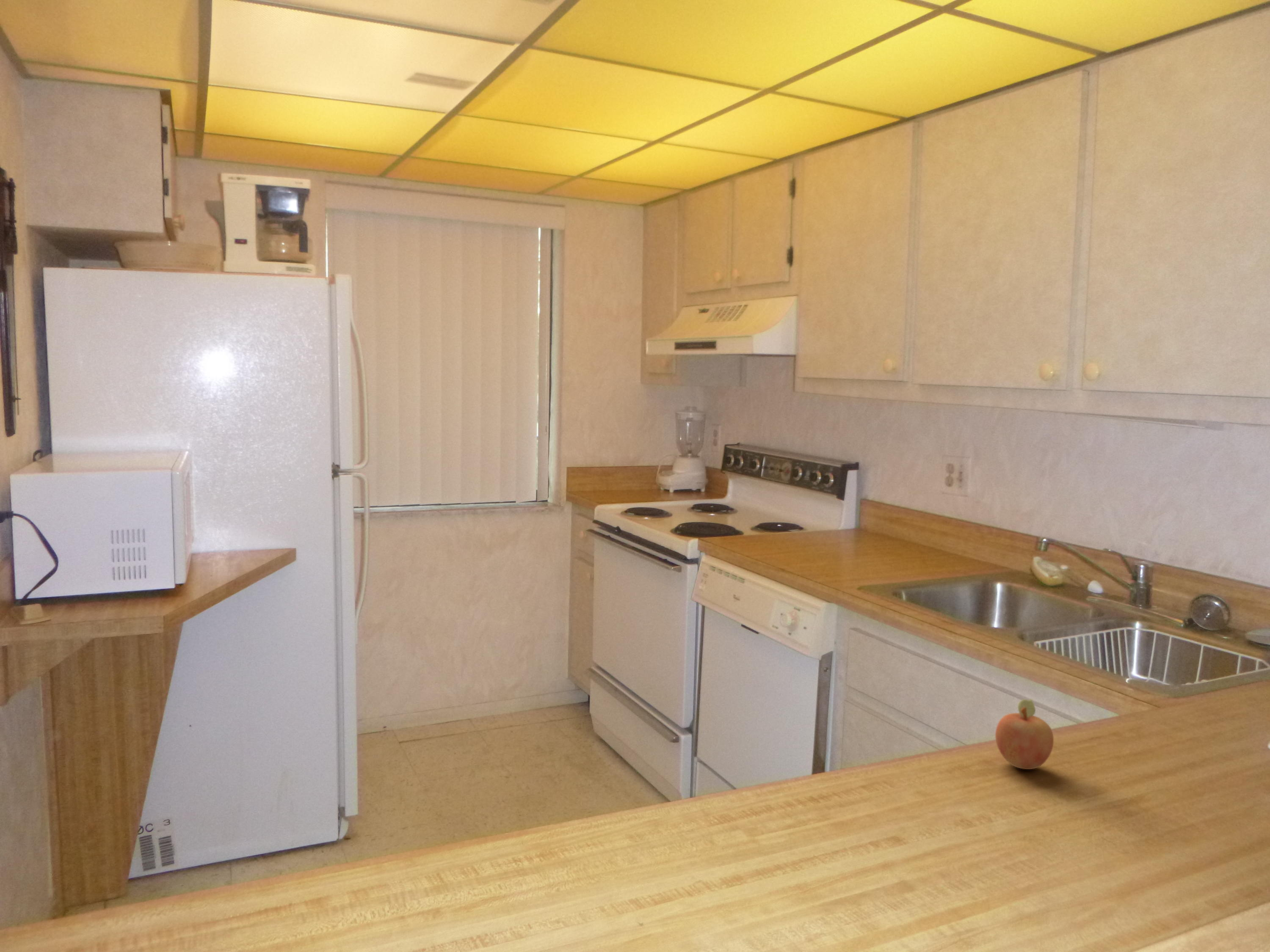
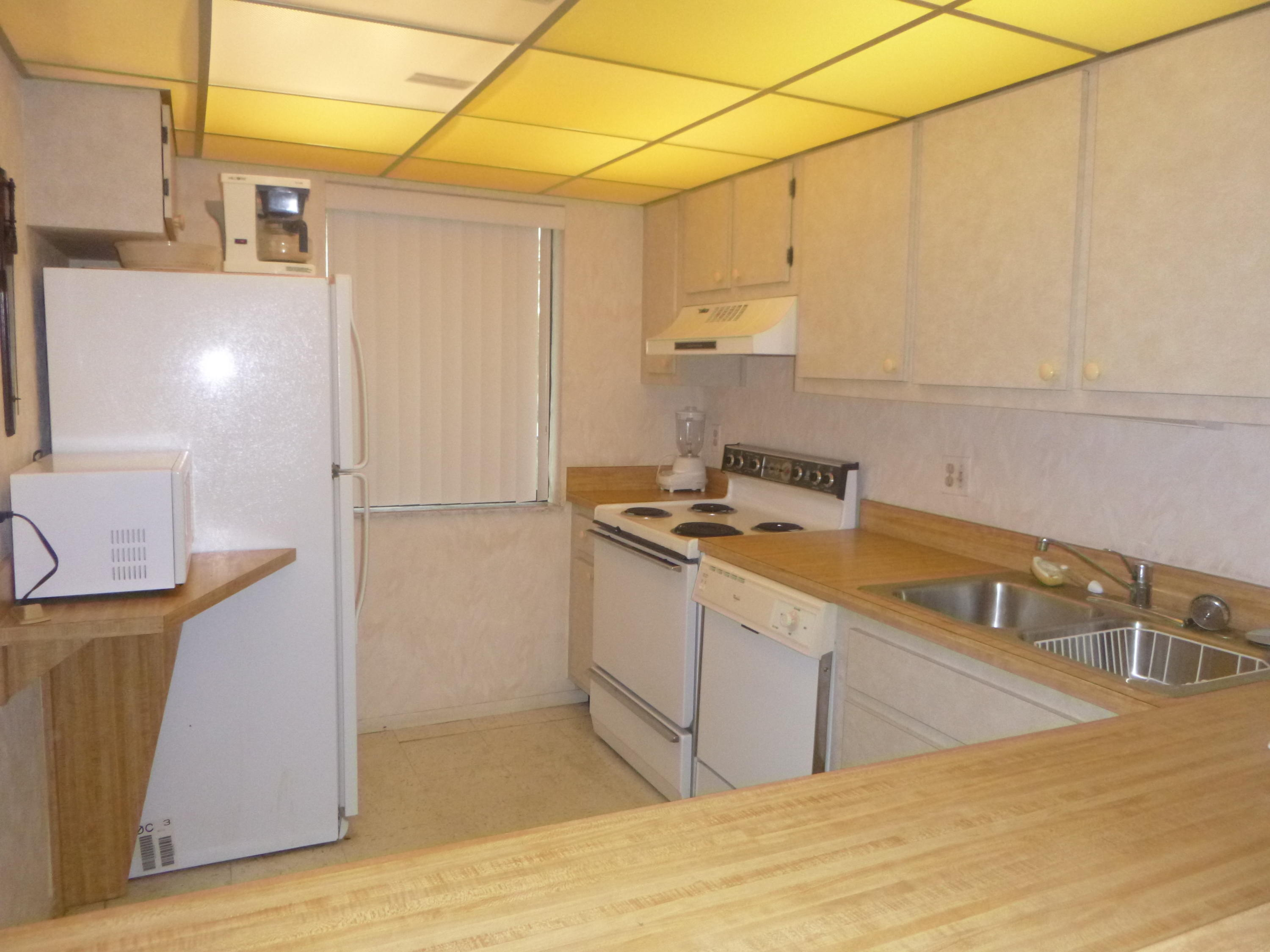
- fruit [995,699,1054,770]
